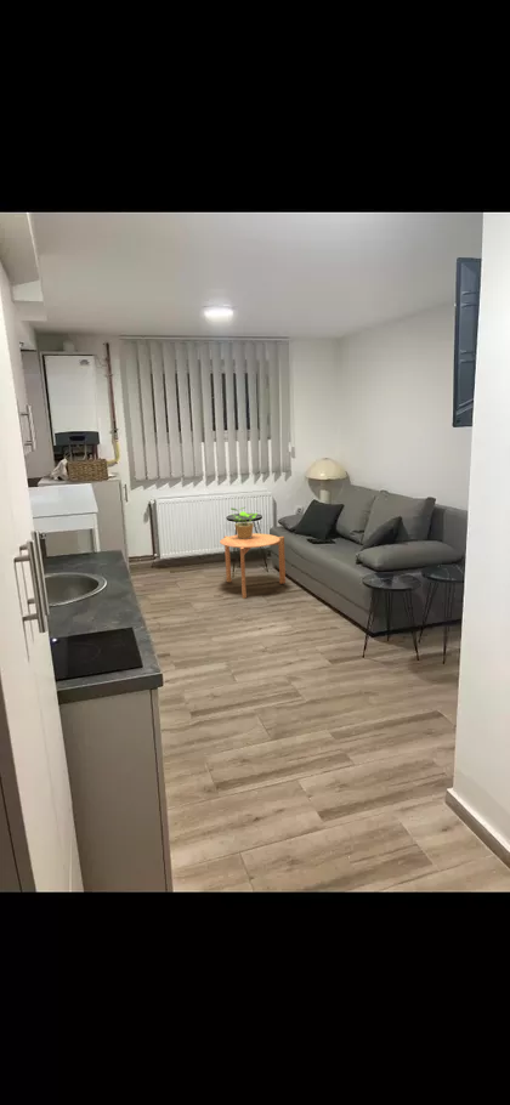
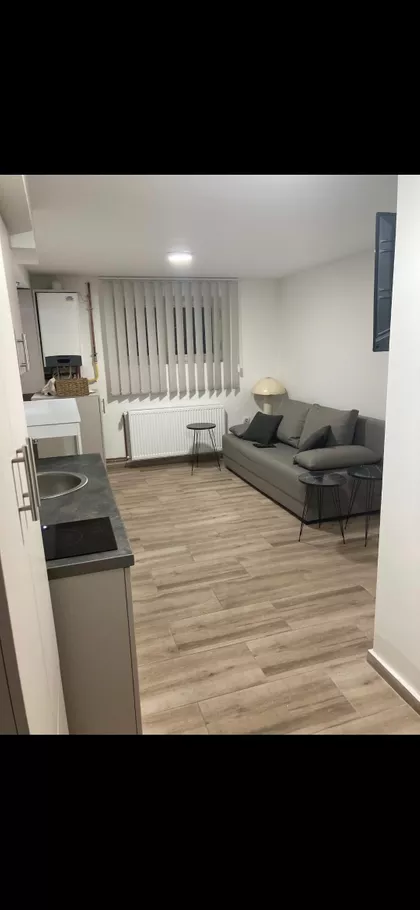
- side table [219,532,287,600]
- potted plant [229,506,259,539]
